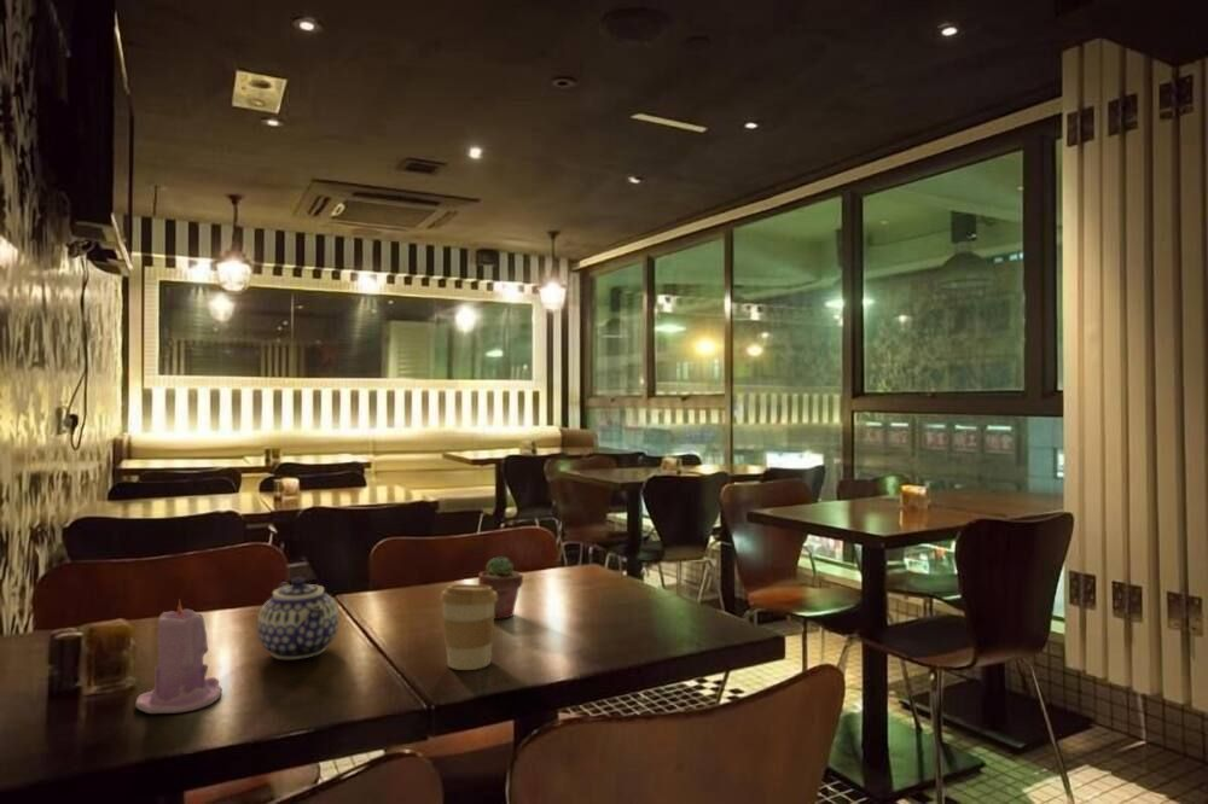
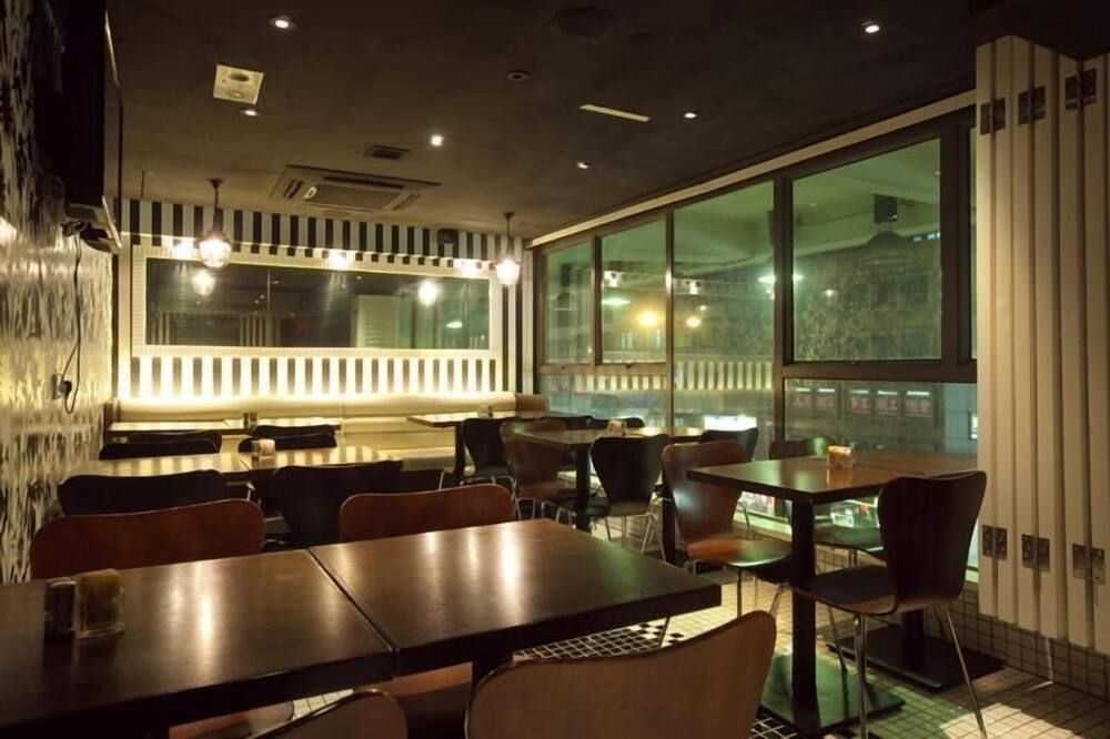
- teapot [256,576,339,660]
- coffee cup [439,583,498,671]
- candle [134,598,222,715]
- potted succulent [477,555,524,621]
